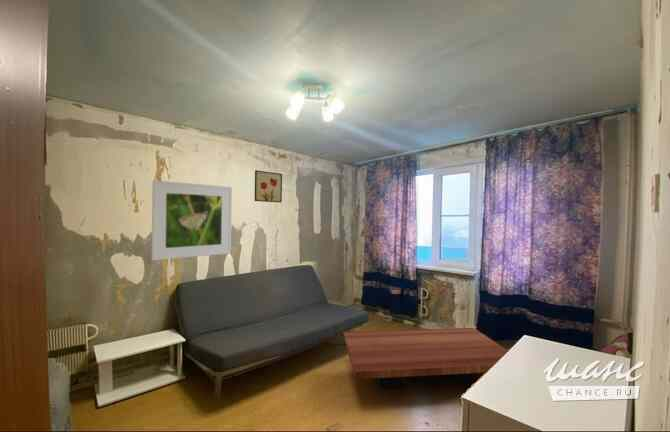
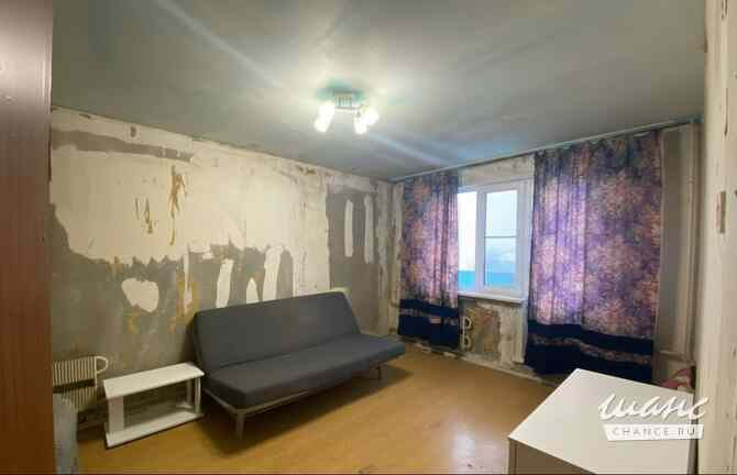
- wall art [254,169,283,203]
- coffee table [342,327,509,388]
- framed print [151,179,233,262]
